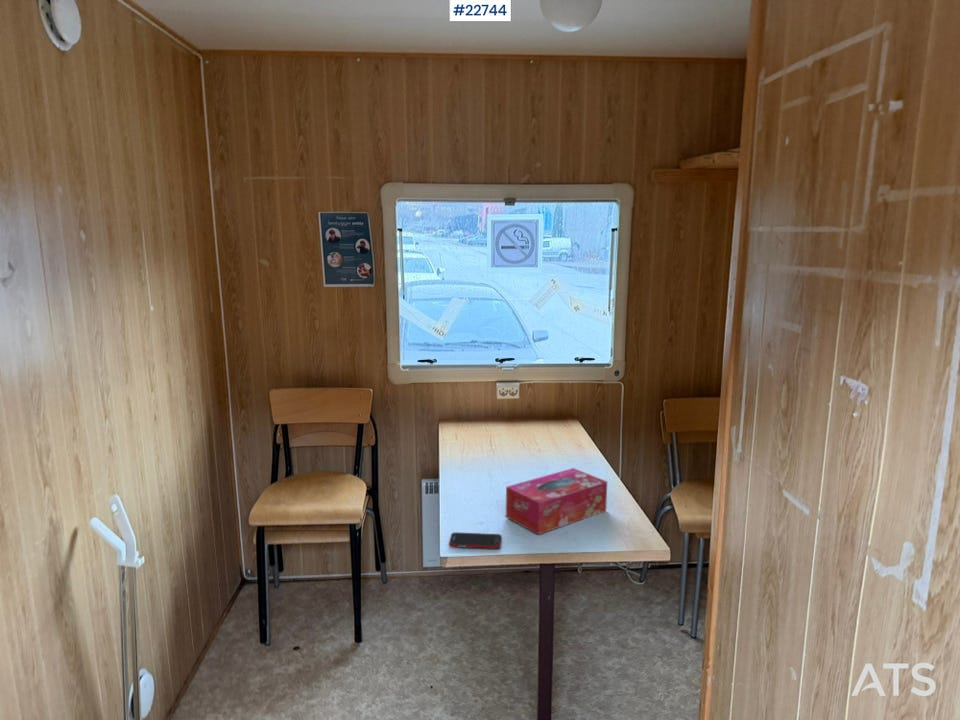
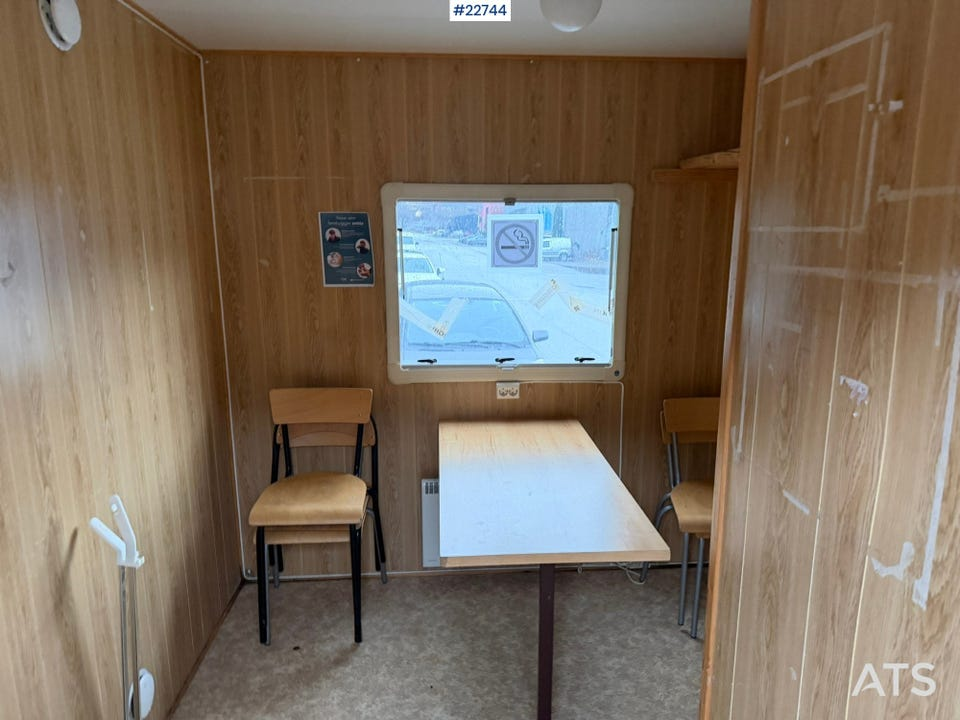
- tissue box [505,467,608,536]
- cell phone [448,531,502,550]
